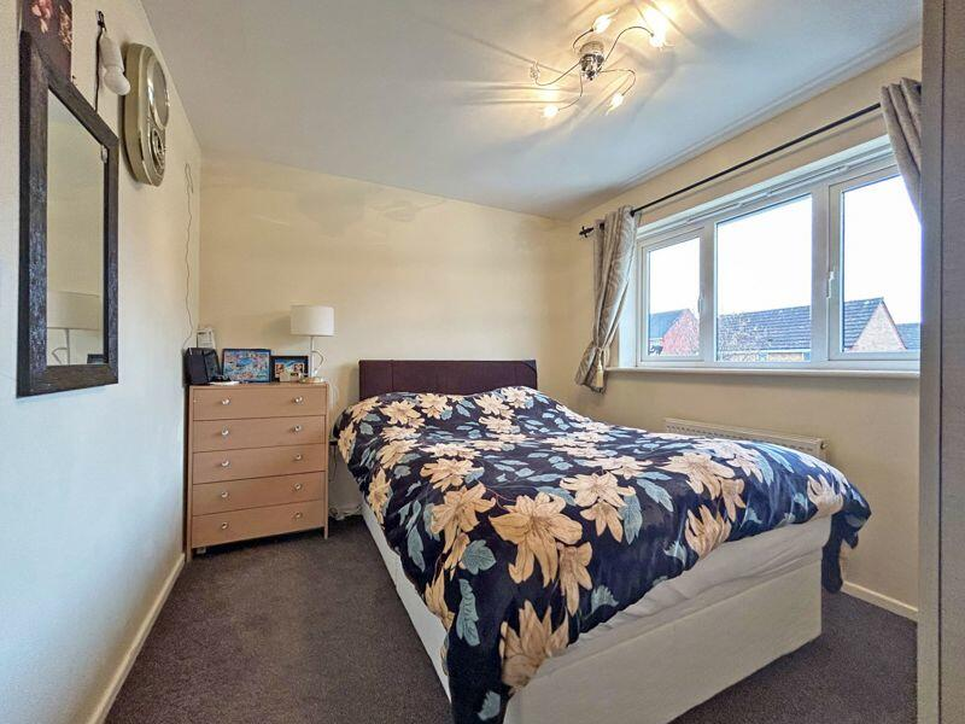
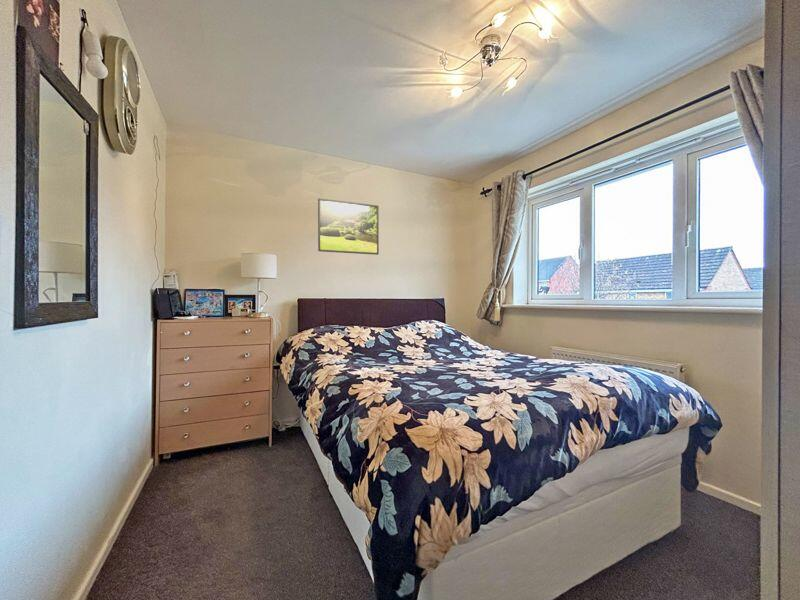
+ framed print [317,197,380,256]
